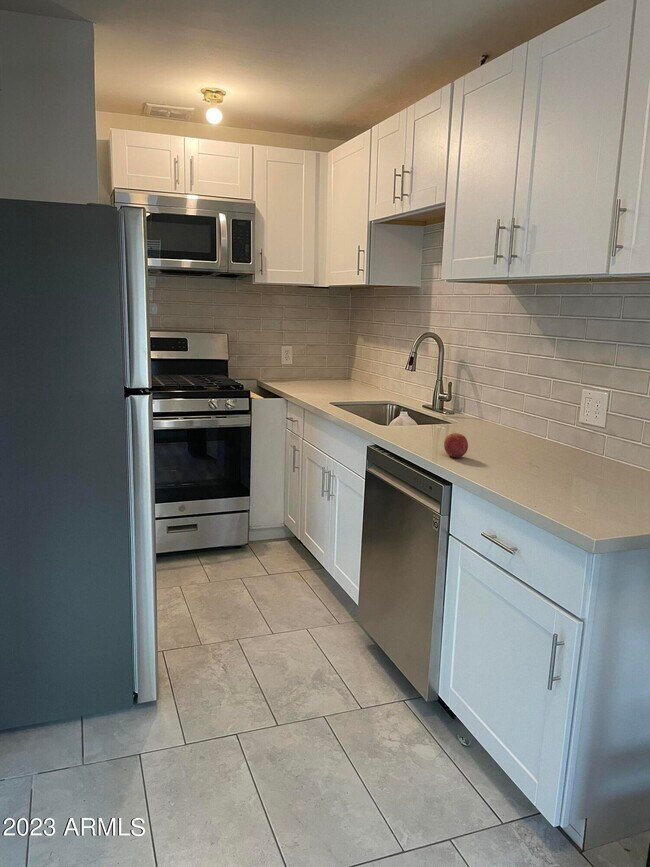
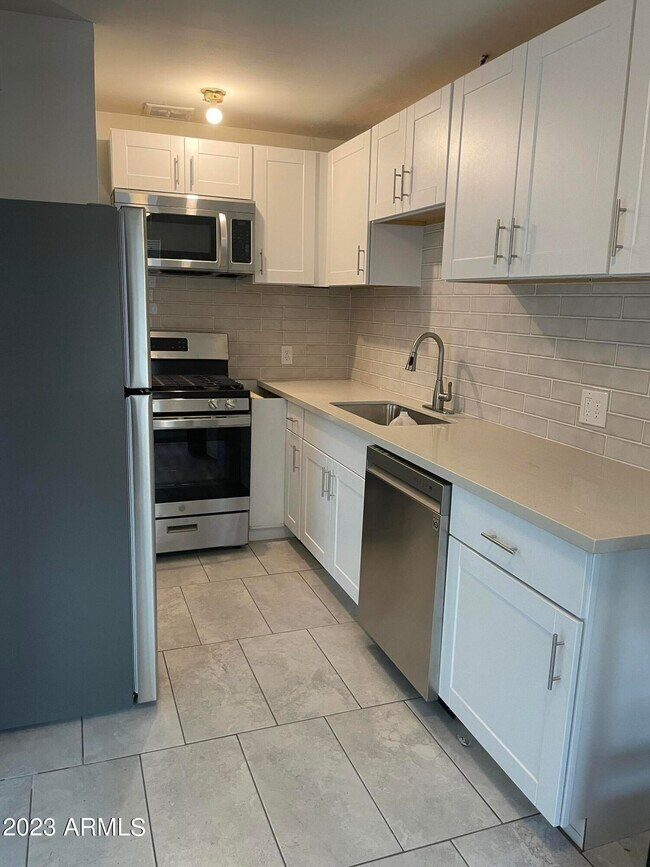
- fruit [443,432,469,459]
